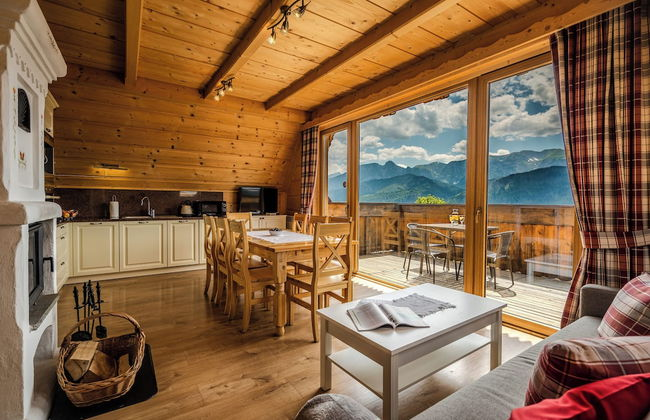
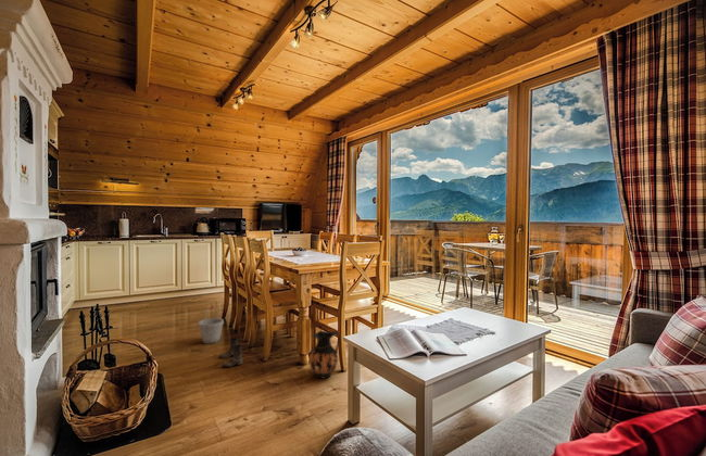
+ boots [218,337,244,368]
+ bucket [198,305,225,345]
+ ceramic jug [308,329,341,379]
